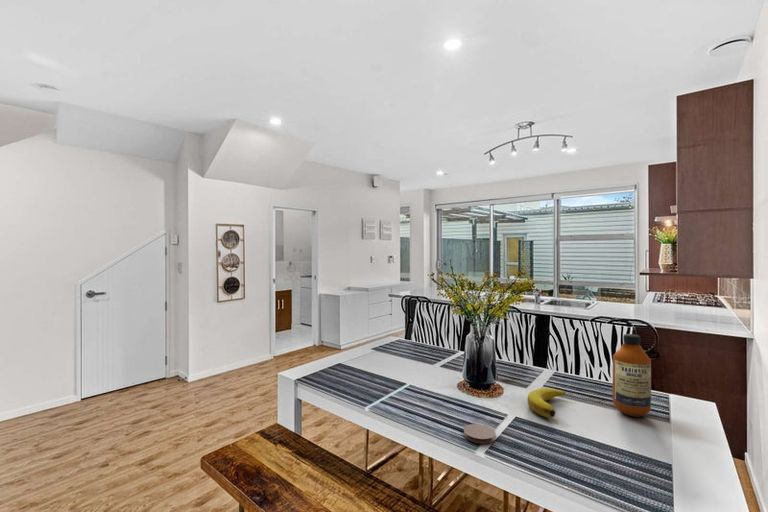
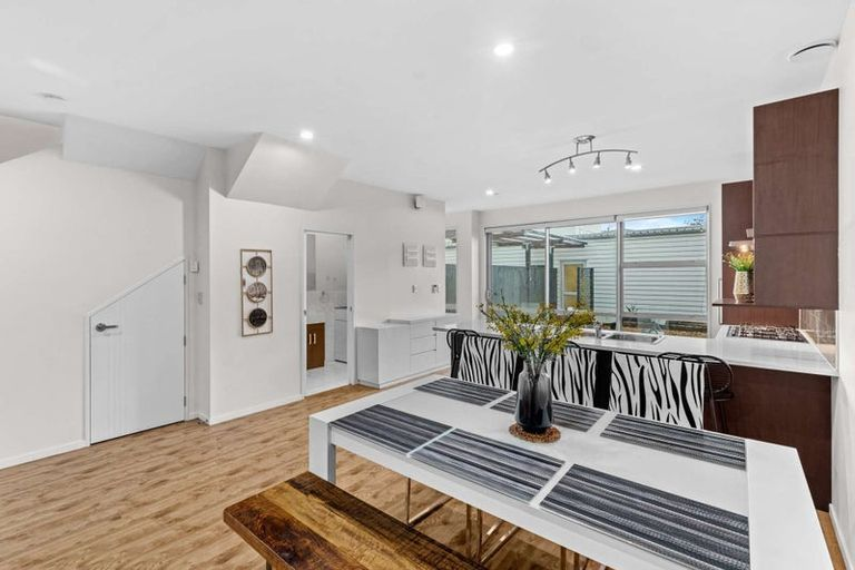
- fruit [527,387,567,418]
- coaster [463,423,497,444]
- bottle [612,333,652,418]
